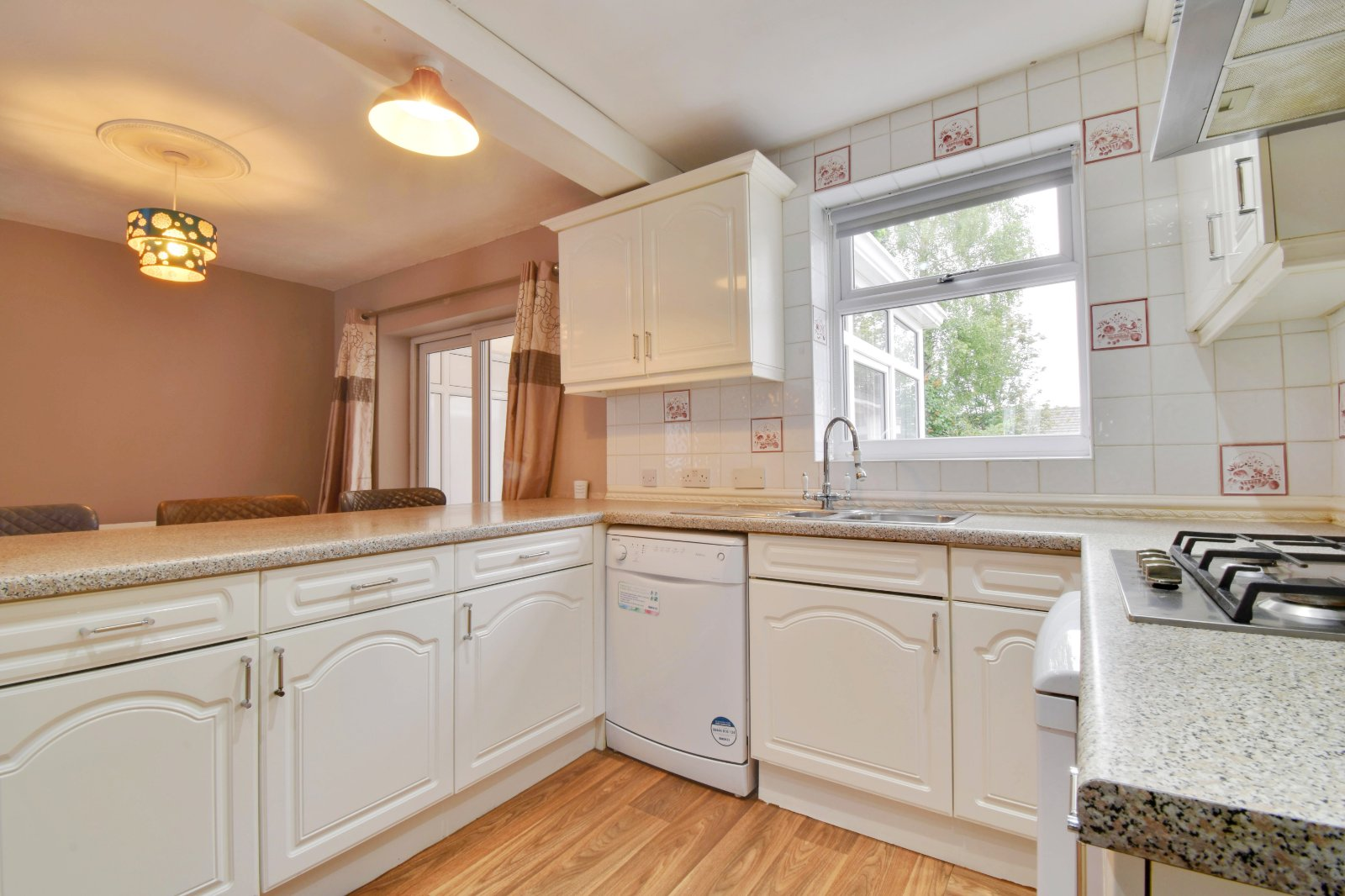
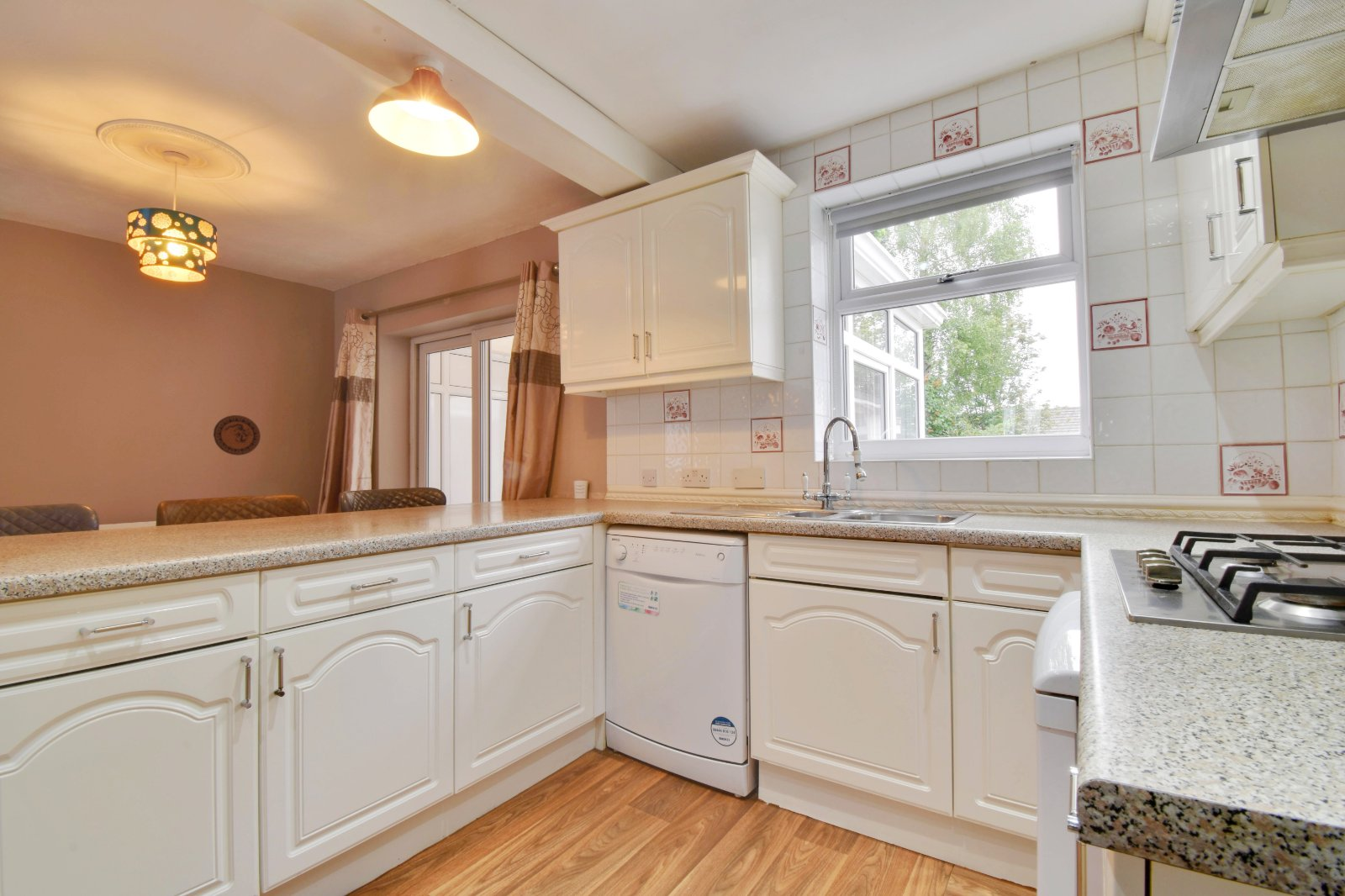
+ decorative plate [213,414,261,456]
